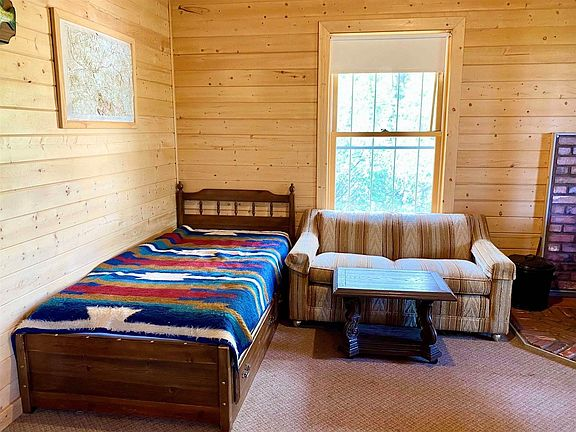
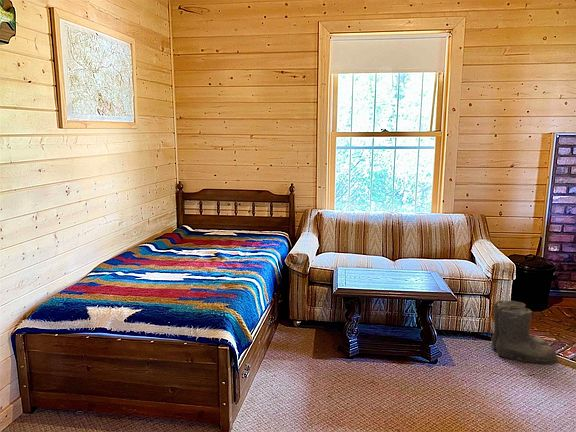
+ boots [490,299,559,365]
